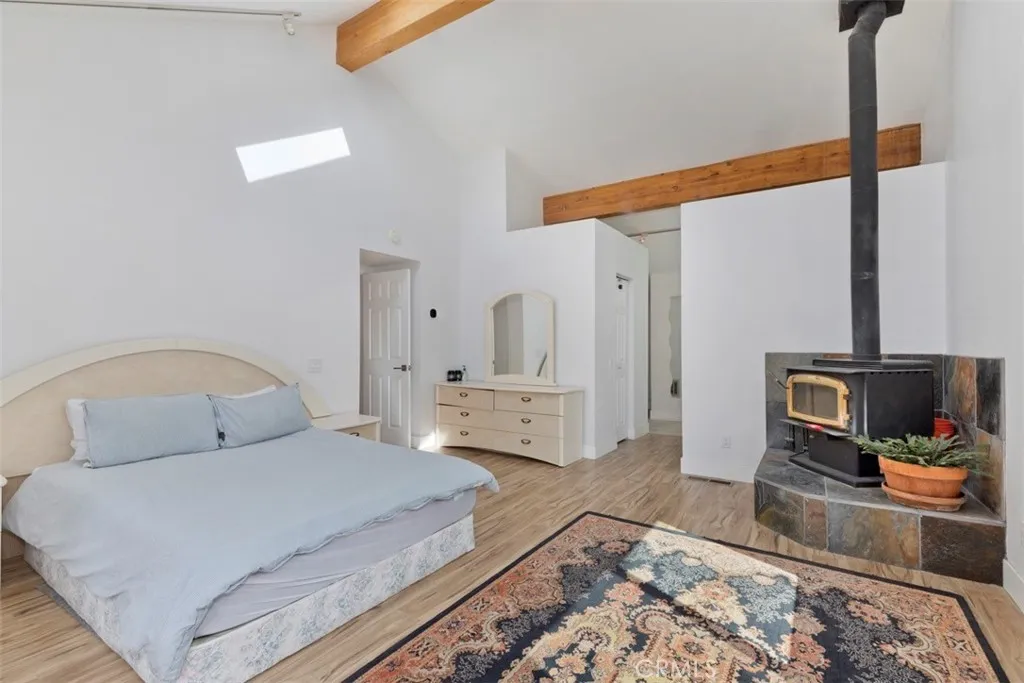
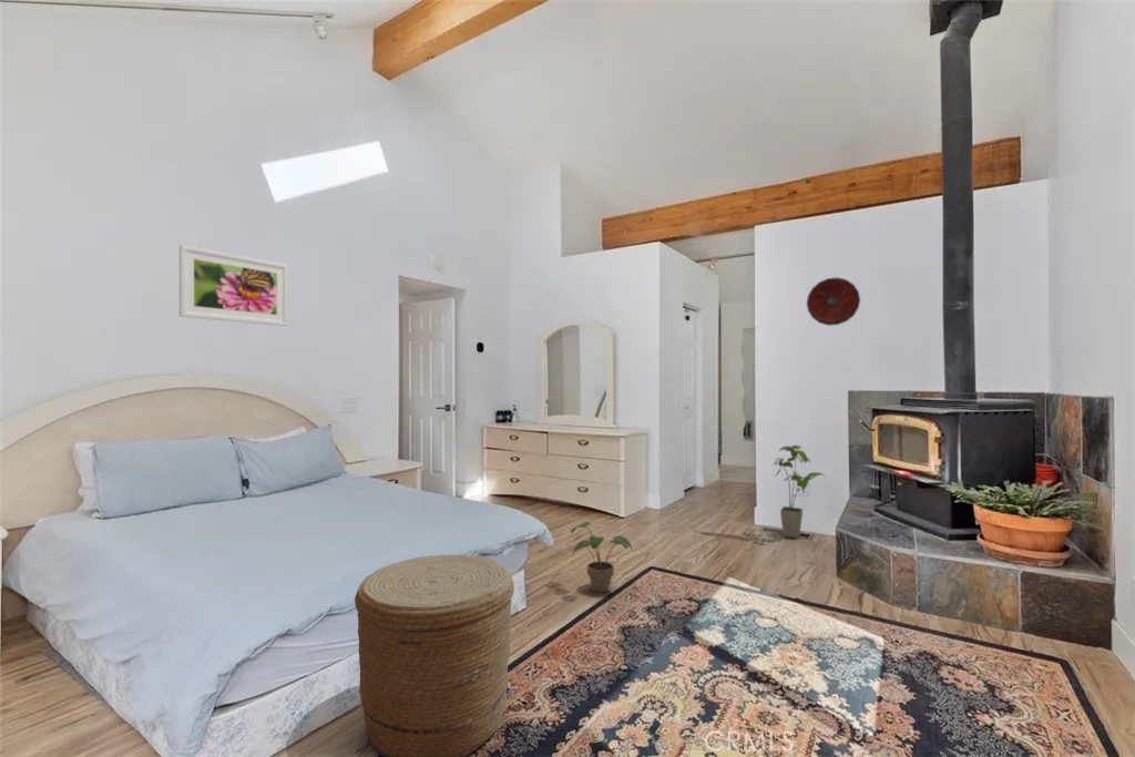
+ basket [354,553,515,757]
+ round shield [806,276,861,327]
+ potted plant [570,521,634,594]
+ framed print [178,244,288,327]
+ house plant [773,444,827,540]
